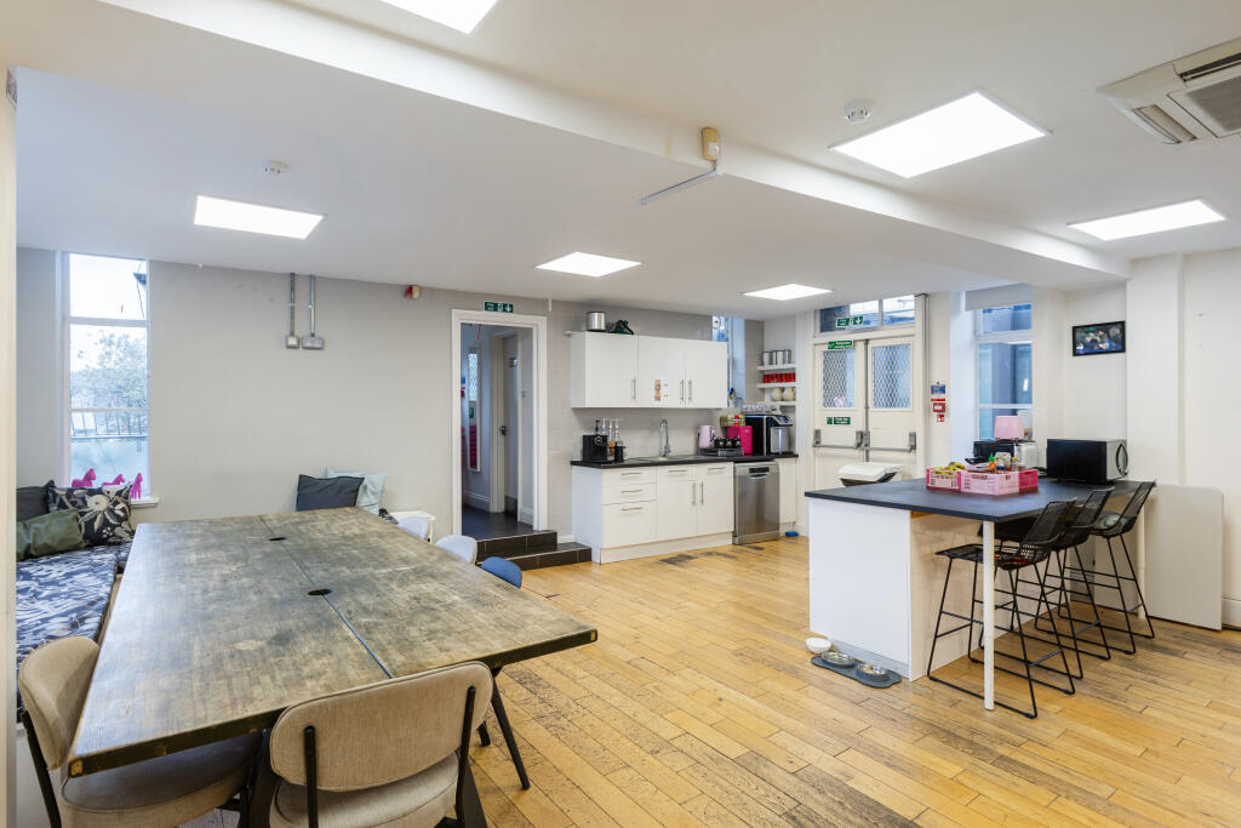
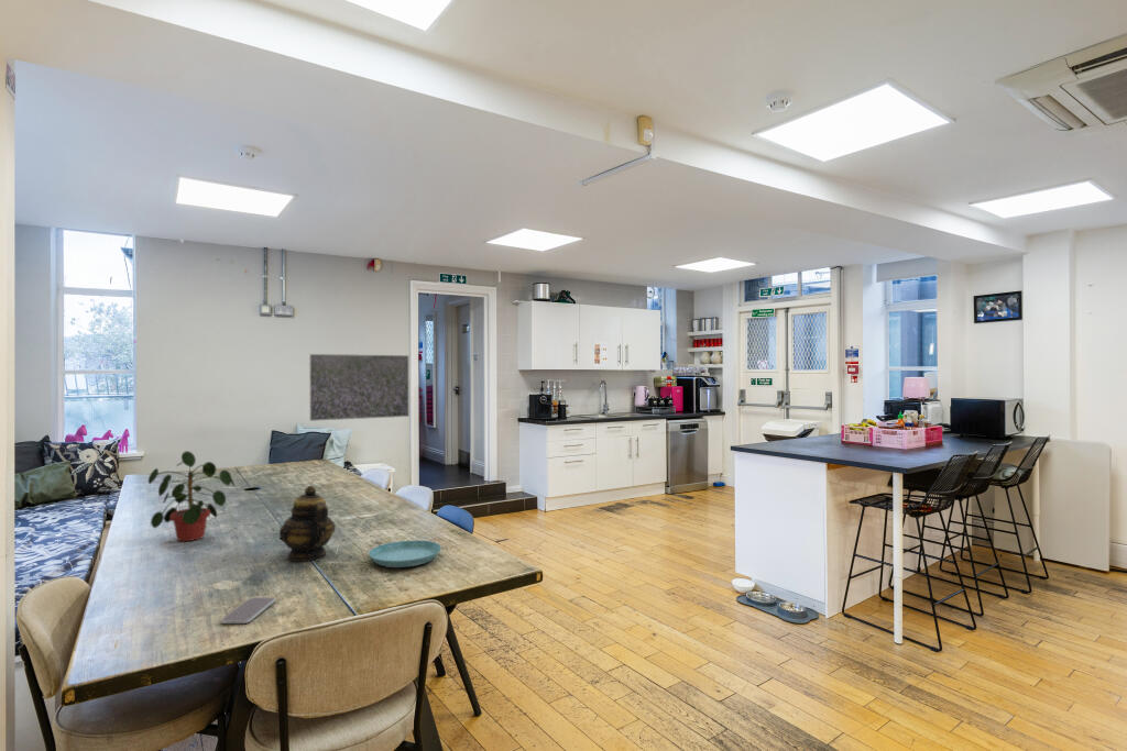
+ smartphone [220,596,276,625]
+ potted plant [147,450,237,542]
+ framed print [308,353,411,422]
+ teapot [278,485,336,563]
+ saucer [368,539,442,568]
